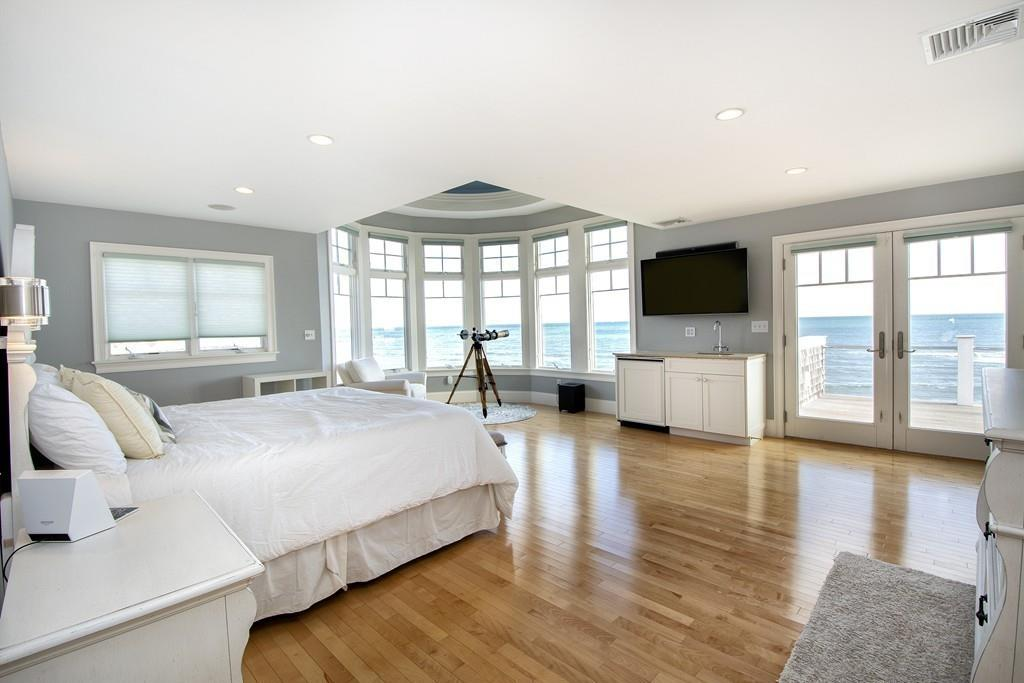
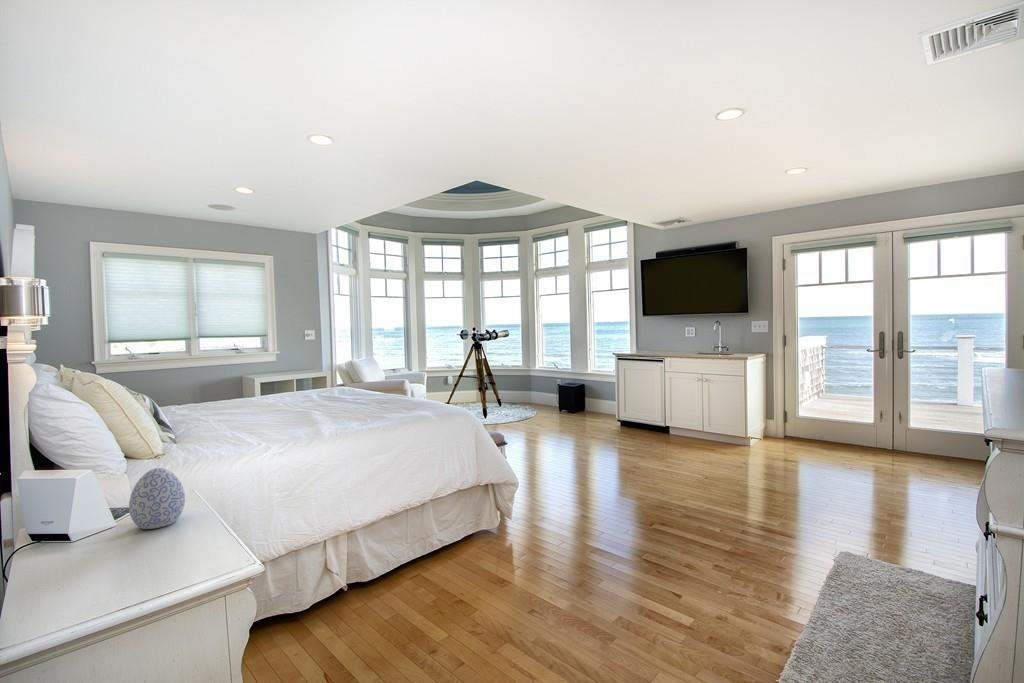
+ decorative egg [128,467,186,530]
